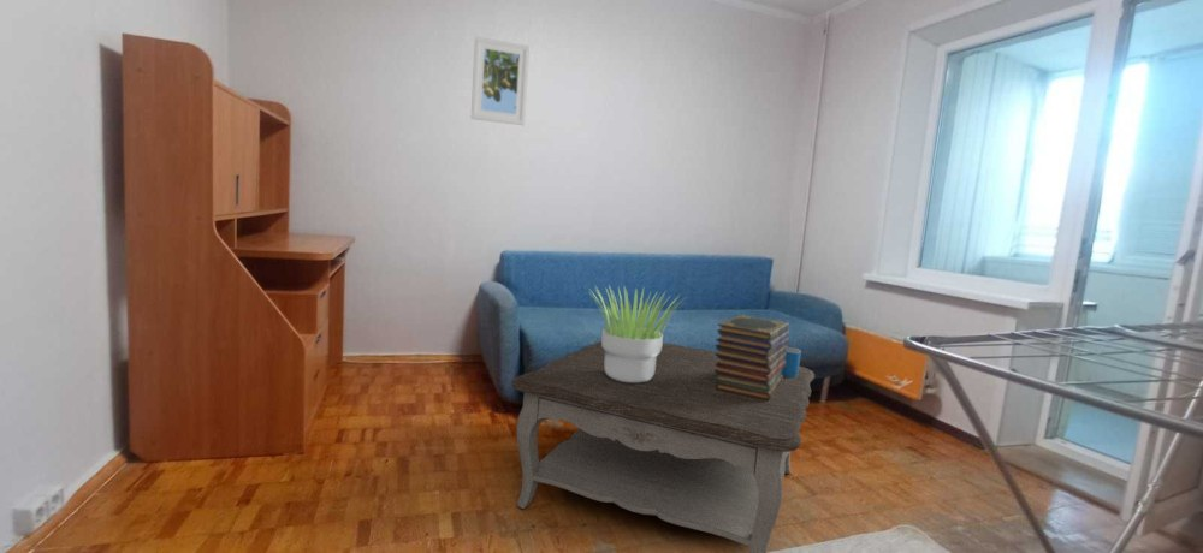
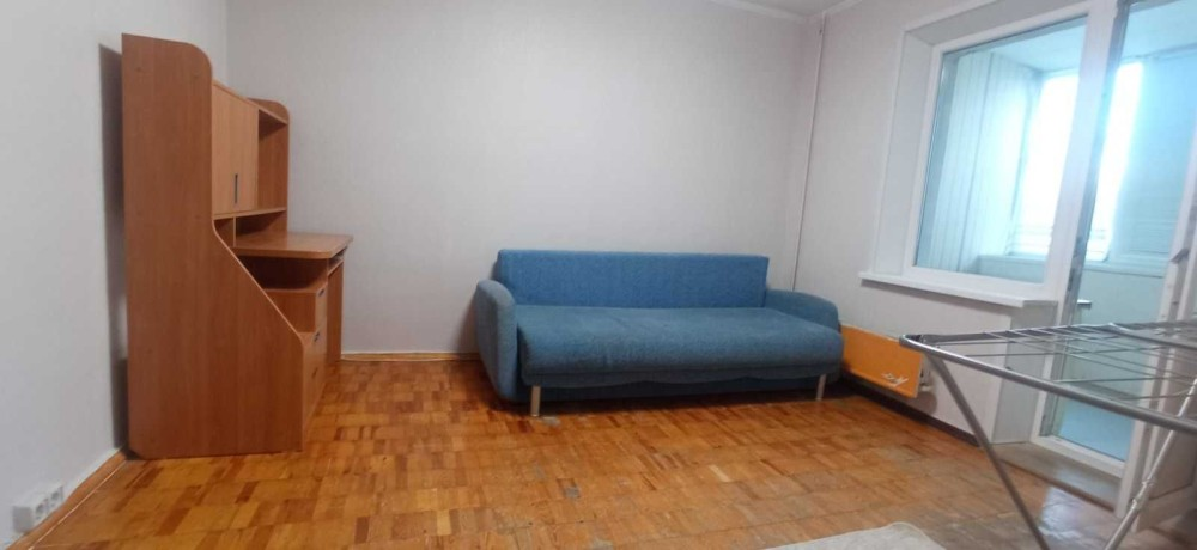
- potted plant [589,284,686,382]
- mug [781,346,802,377]
- book stack [715,314,790,400]
- coffee table [510,340,816,553]
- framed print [470,36,531,126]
